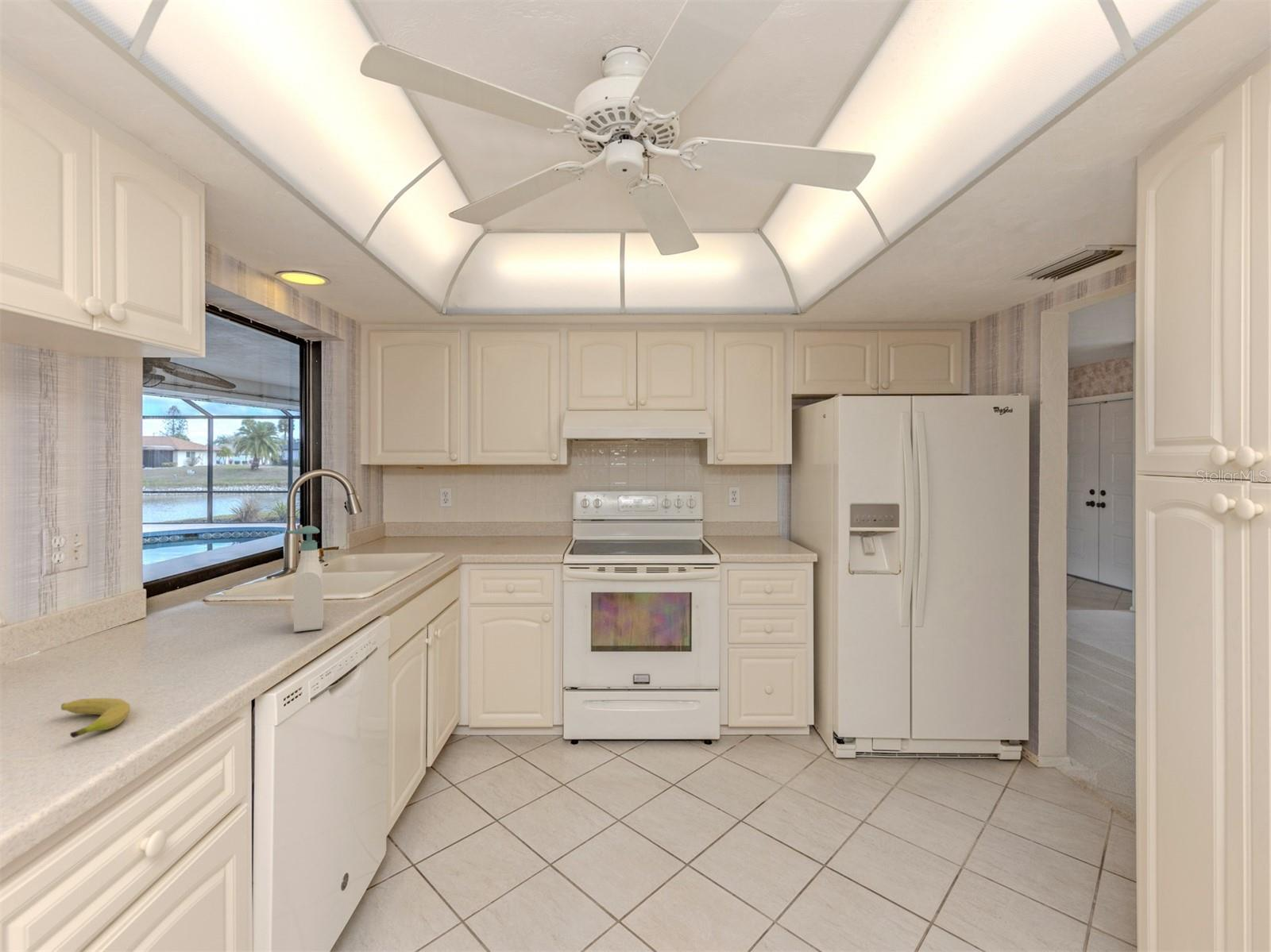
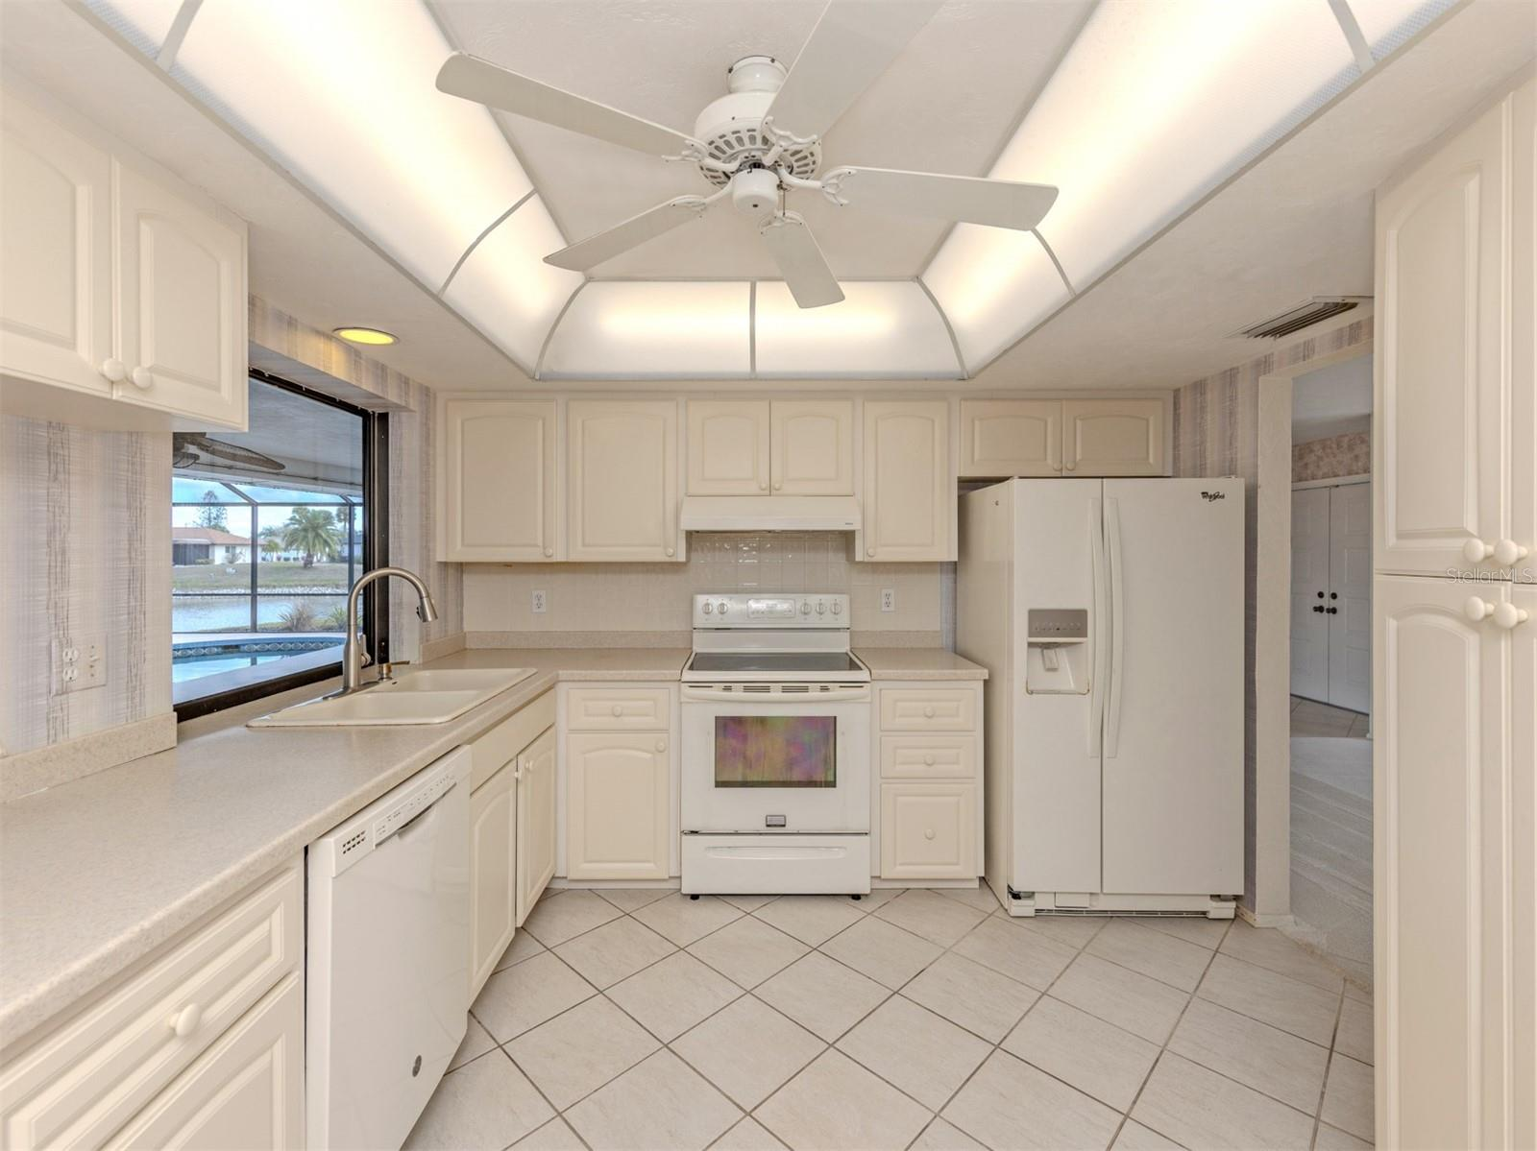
- fruit [60,697,131,738]
- soap bottle [287,525,324,633]
